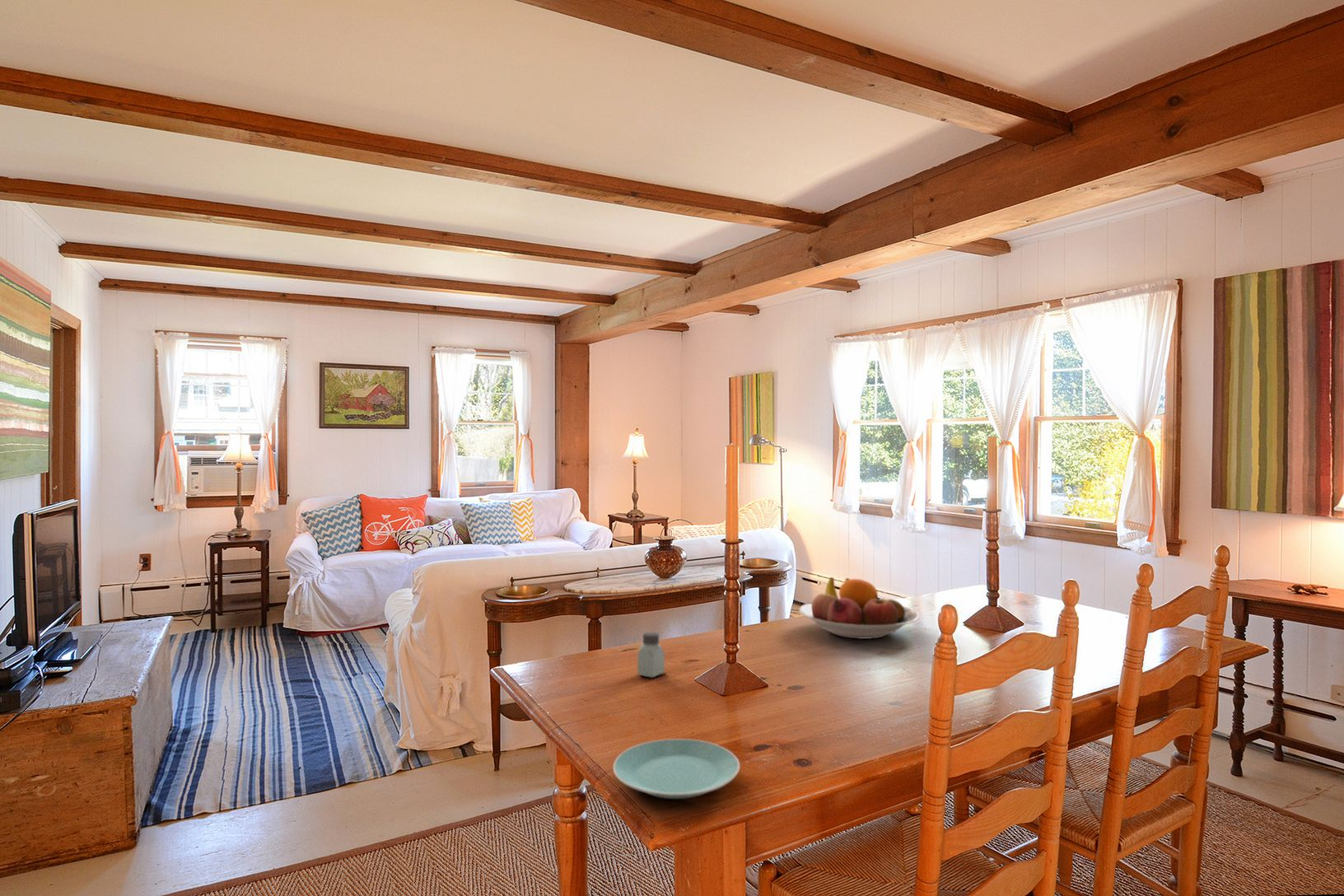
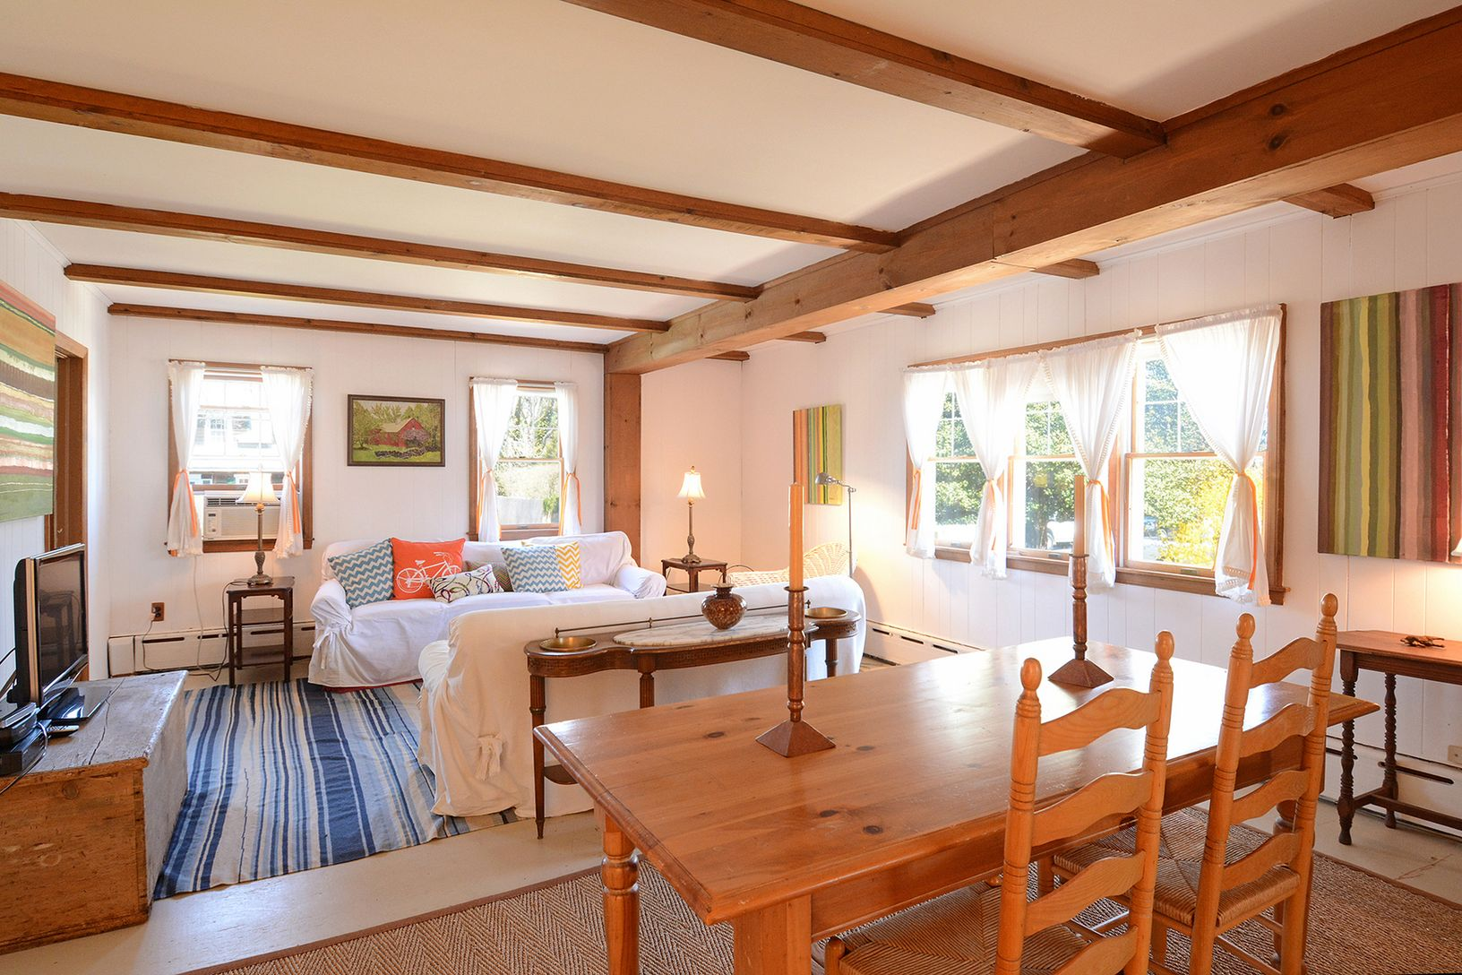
- fruit bowl [798,576,920,640]
- saltshaker [637,631,665,679]
- plate [612,738,740,800]
